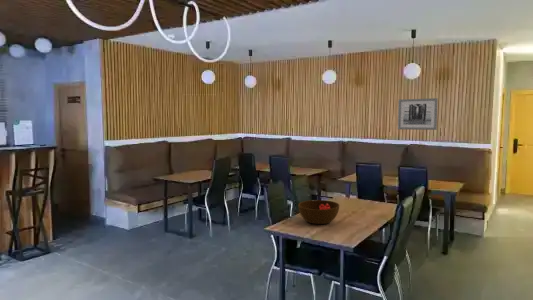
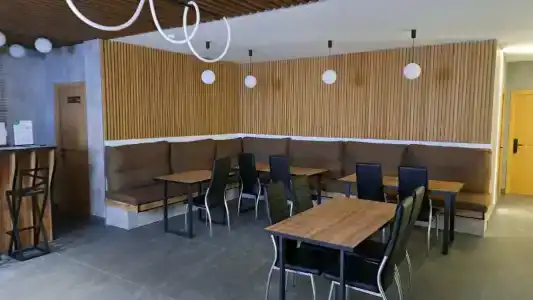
- bowl [297,199,340,225]
- wall art [397,97,439,131]
